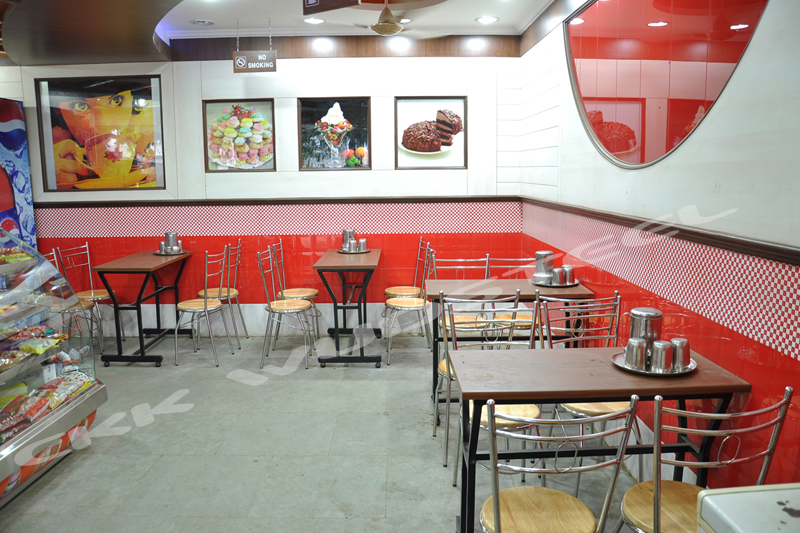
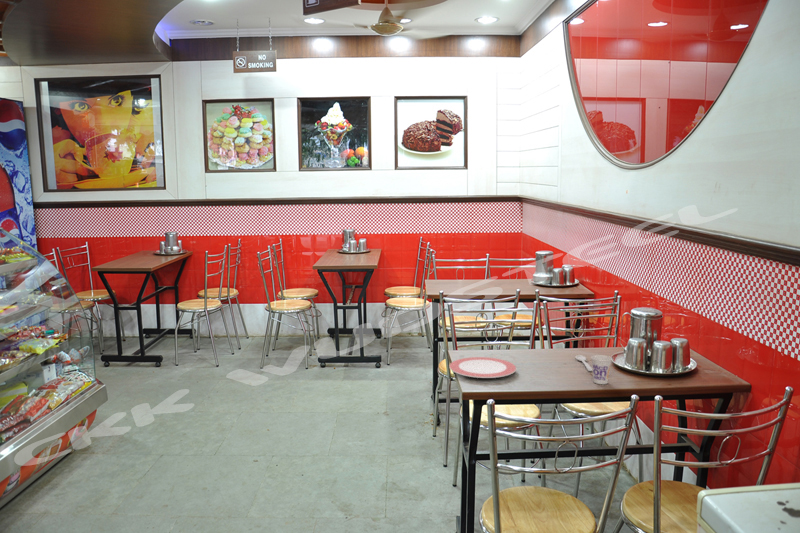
+ plate [448,356,517,379]
+ spoon [575,354,593,372]
+ cup [590,354,613,385]
